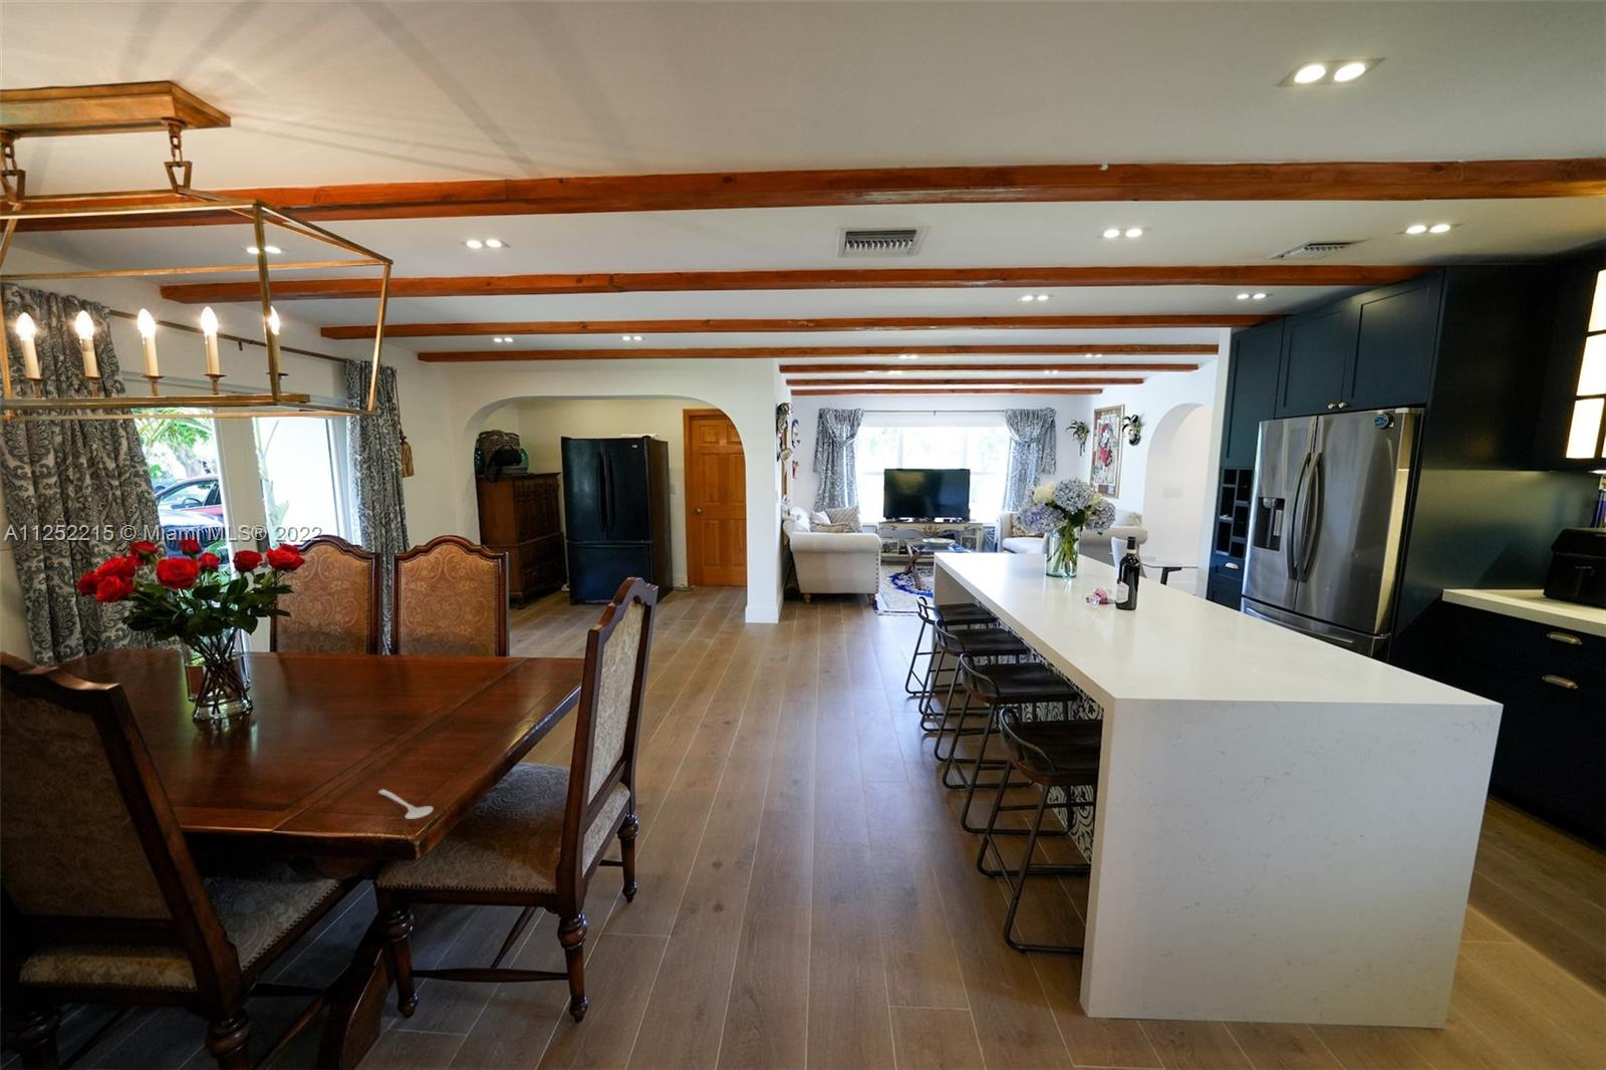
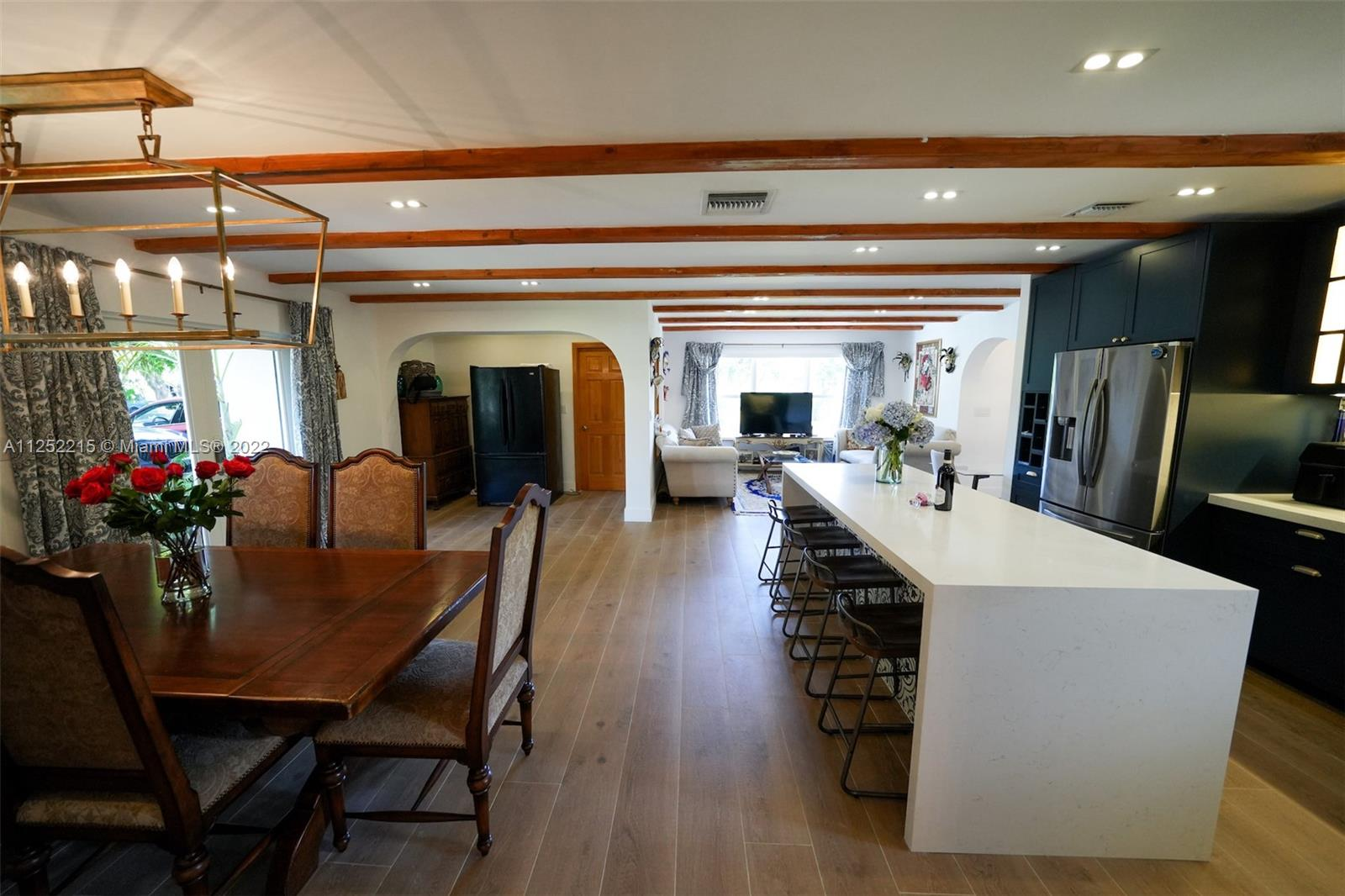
- stirrer [377,788,433,820]
